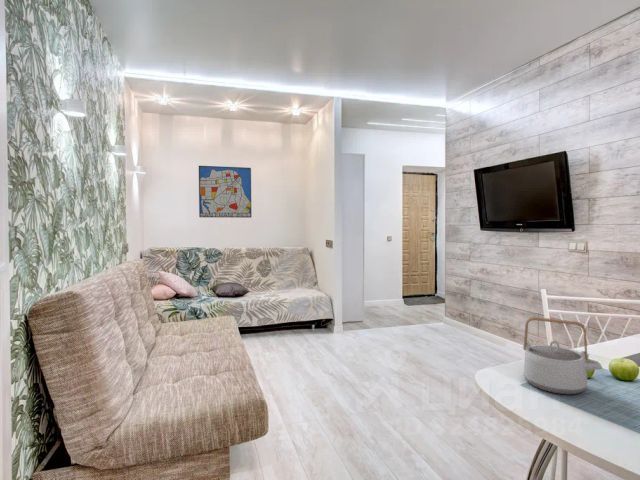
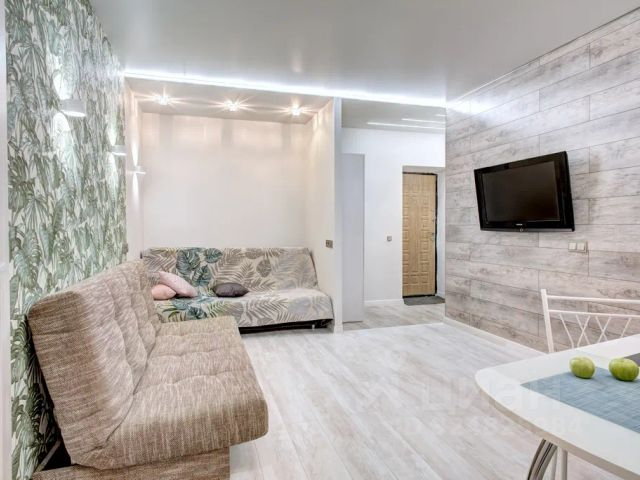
- wall art [198,165,252,219]
- teapot [522,316,603,395]
